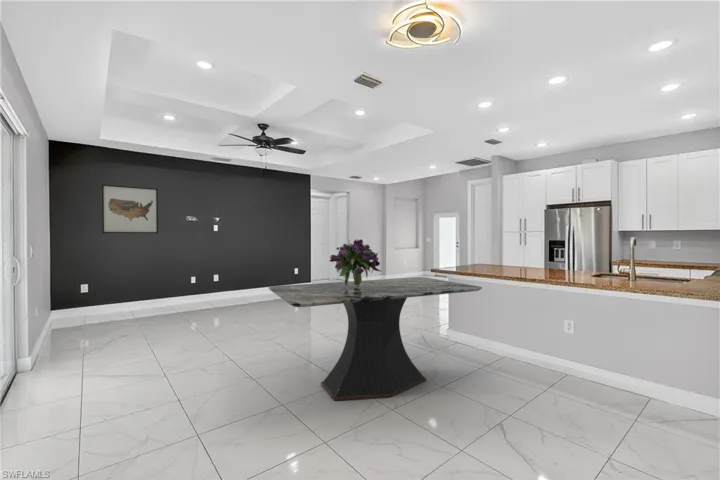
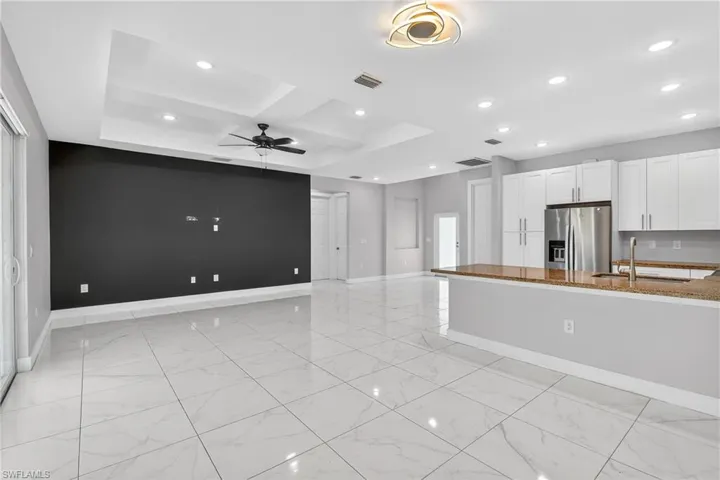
- dining table [267,276,483,401]
- wall art [101,184,159,234]
- bouquet [328,238,381,287]
